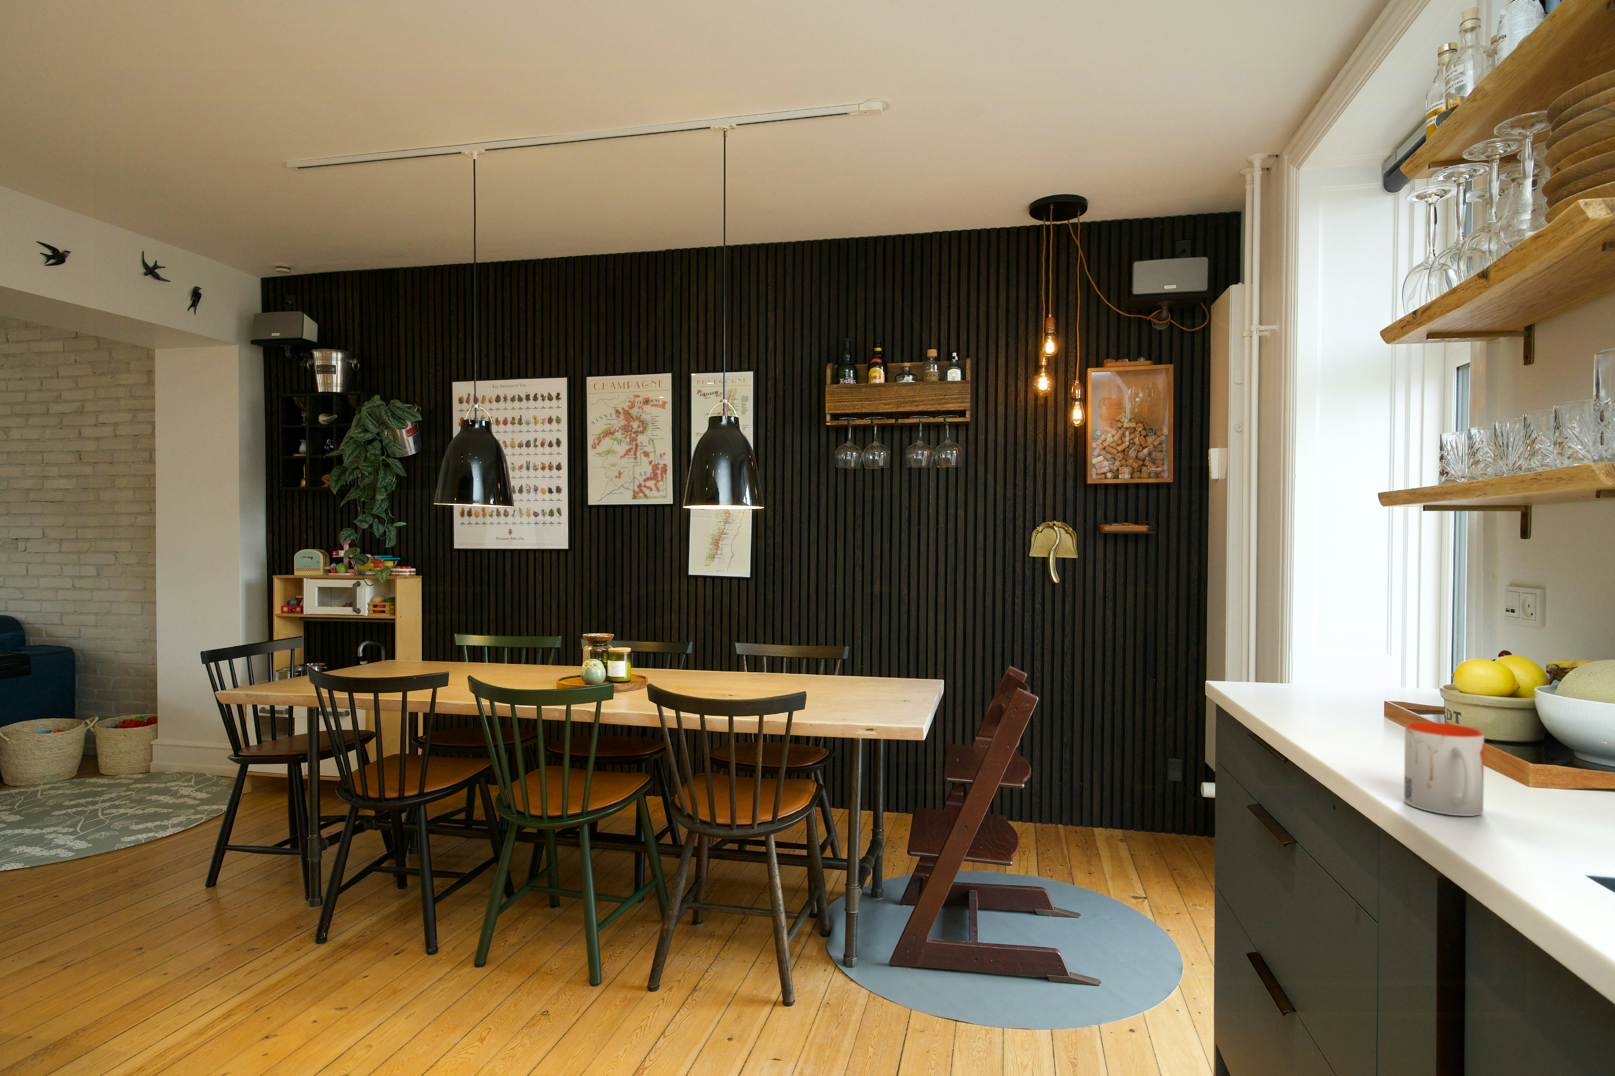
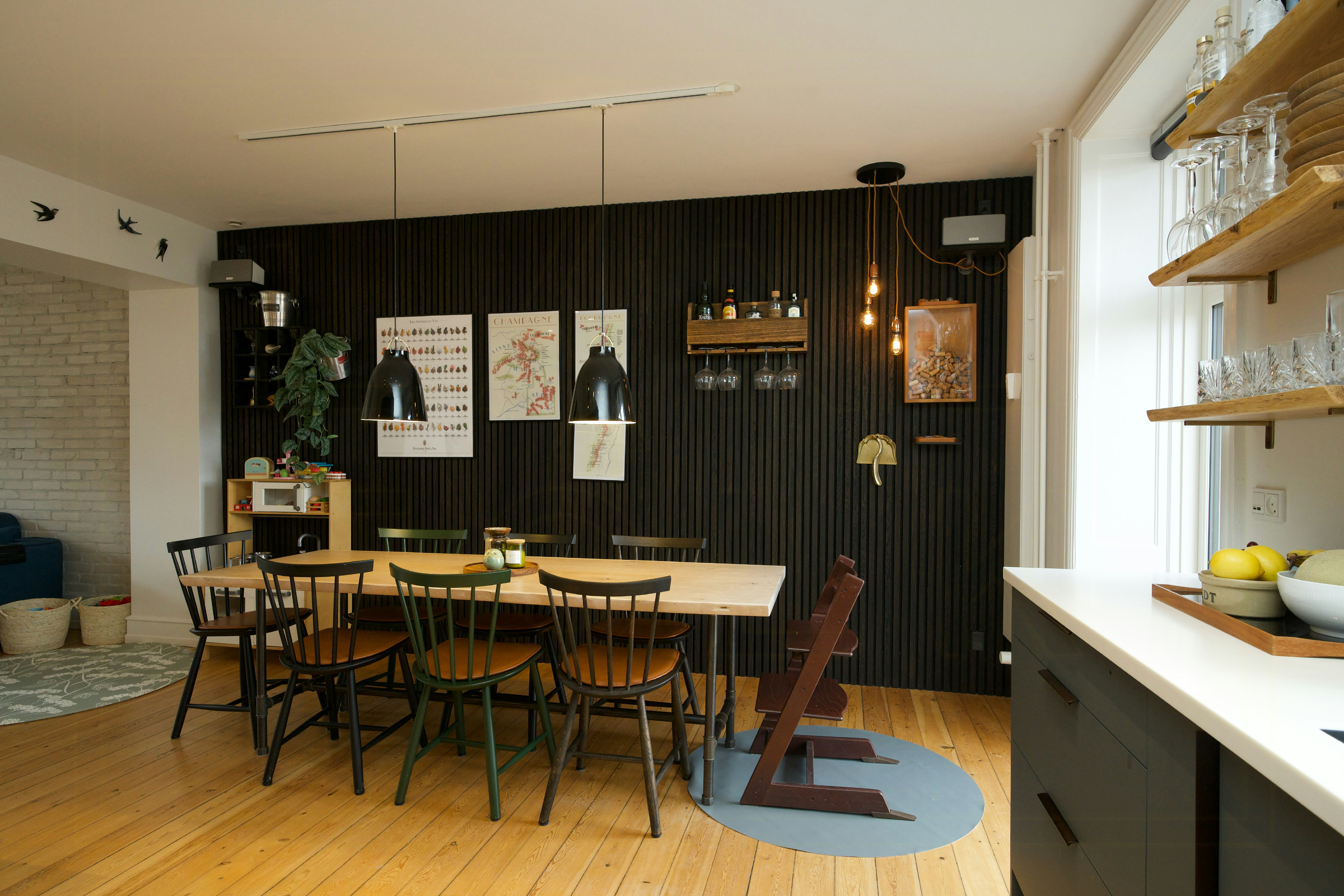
- mug [1404,722,1484,817]
